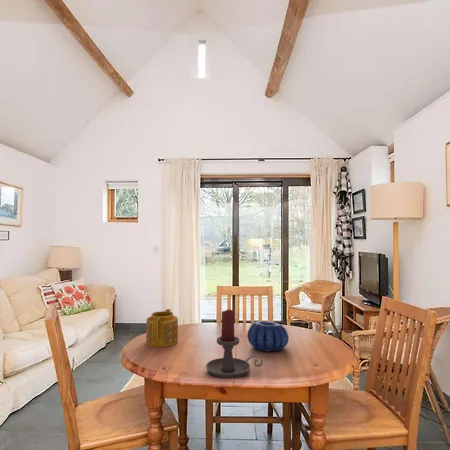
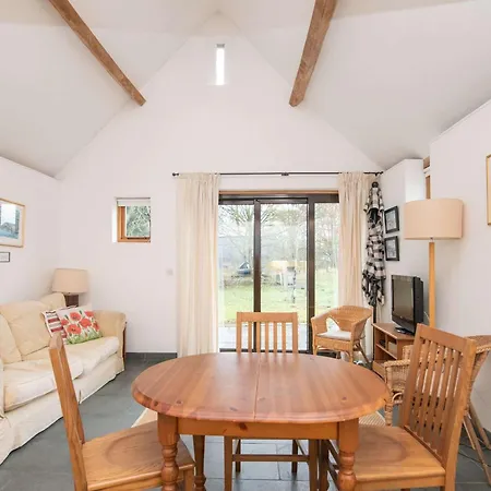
- decorative bowl [246,320,290,352]
- candle holder [205,309,264,379]
- teapot [145,308,179,348]
